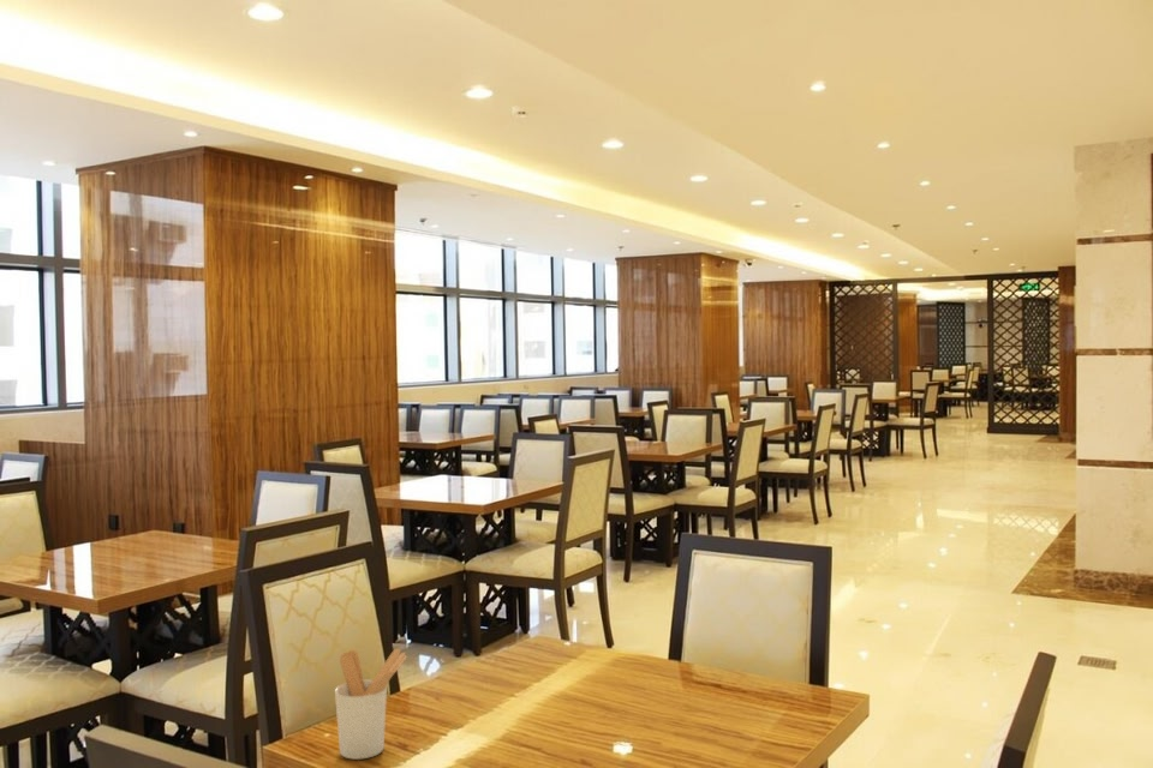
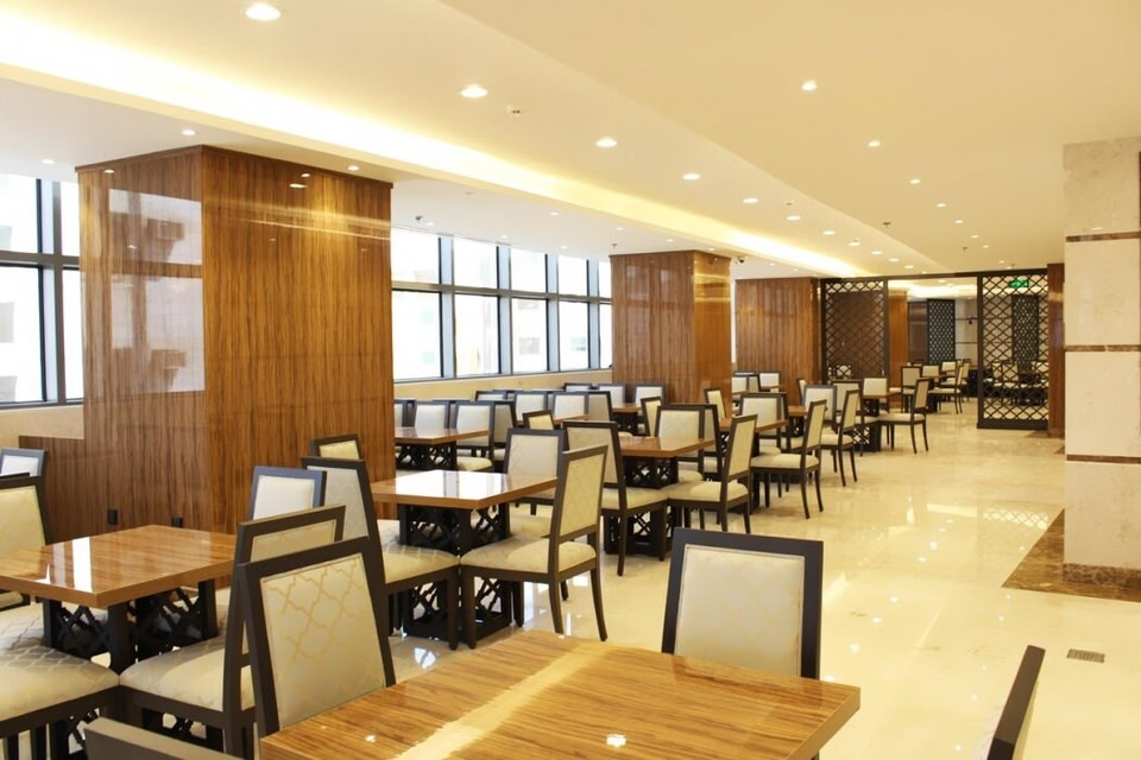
- utensil holder [334,648,408,761]
